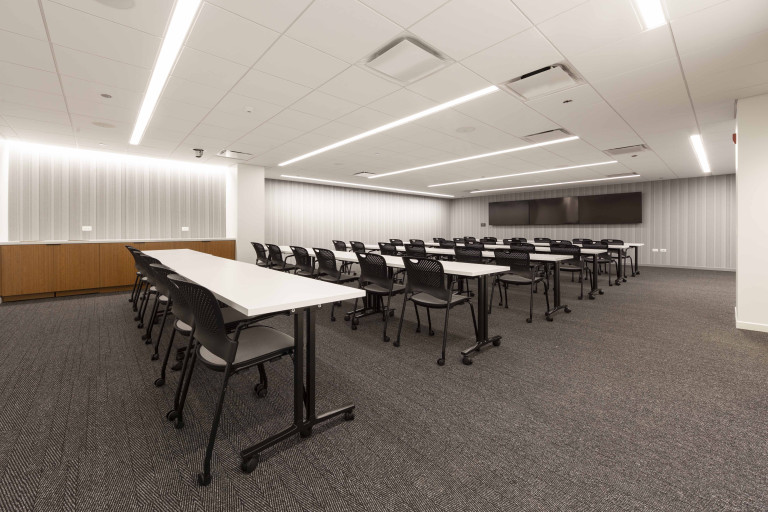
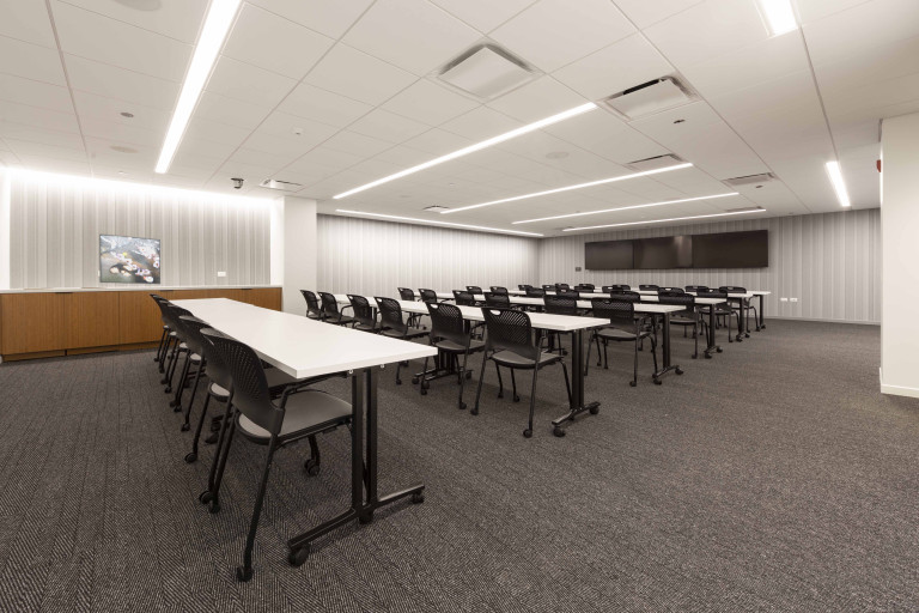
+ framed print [98,232,162,285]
